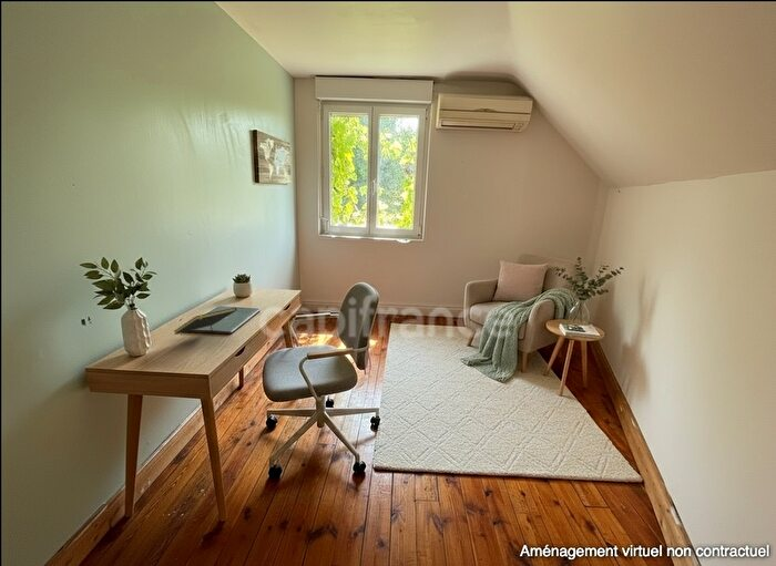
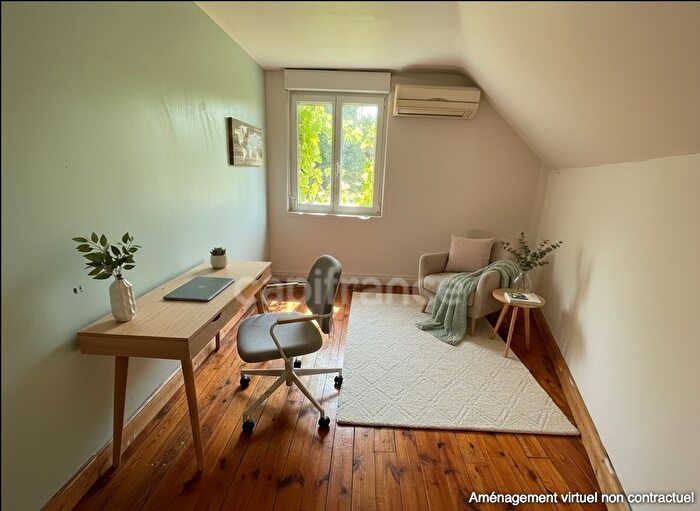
- notepad [173,307,238,336]
